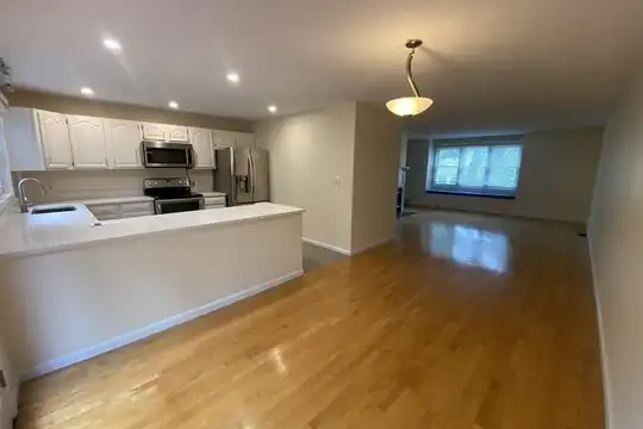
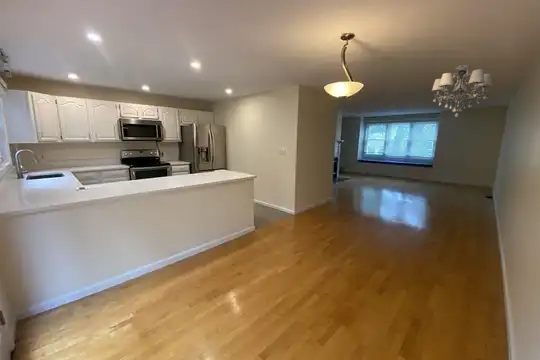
+ chandelier [431,64,493,118]
